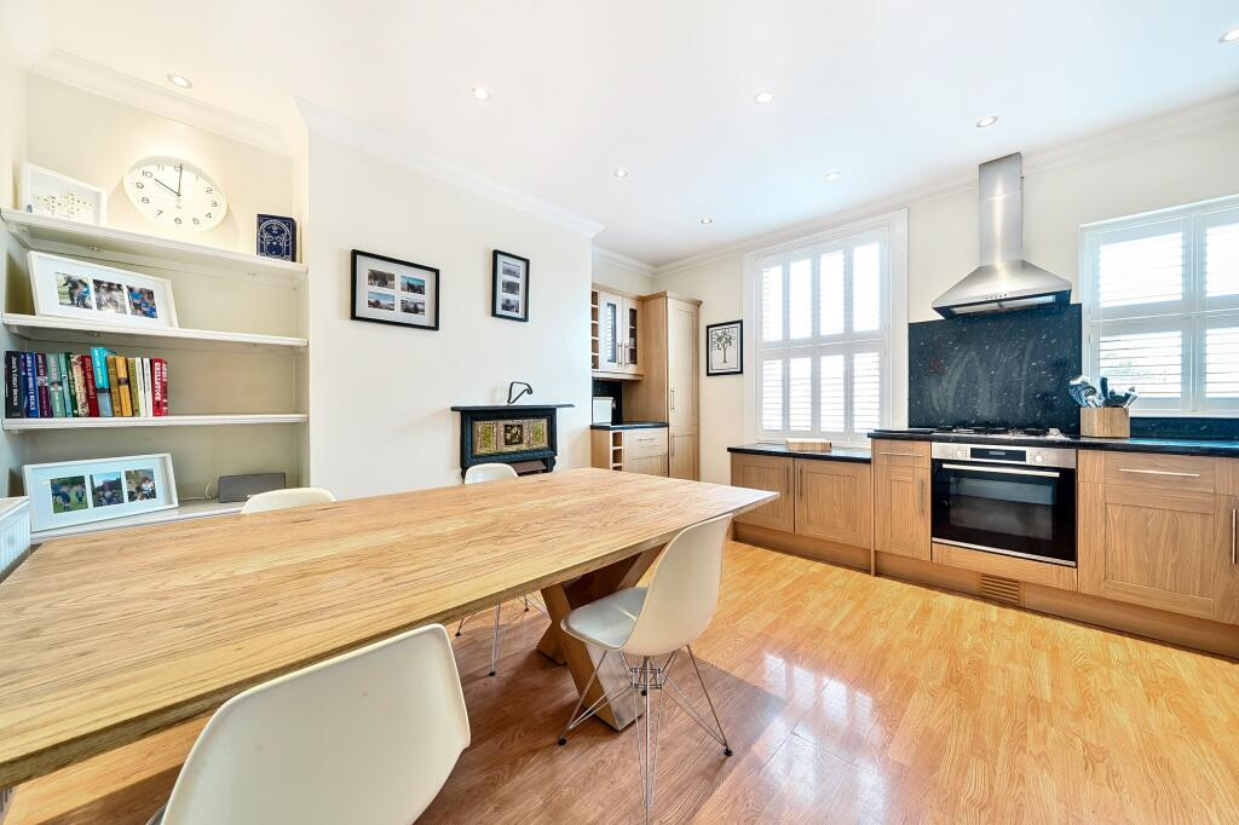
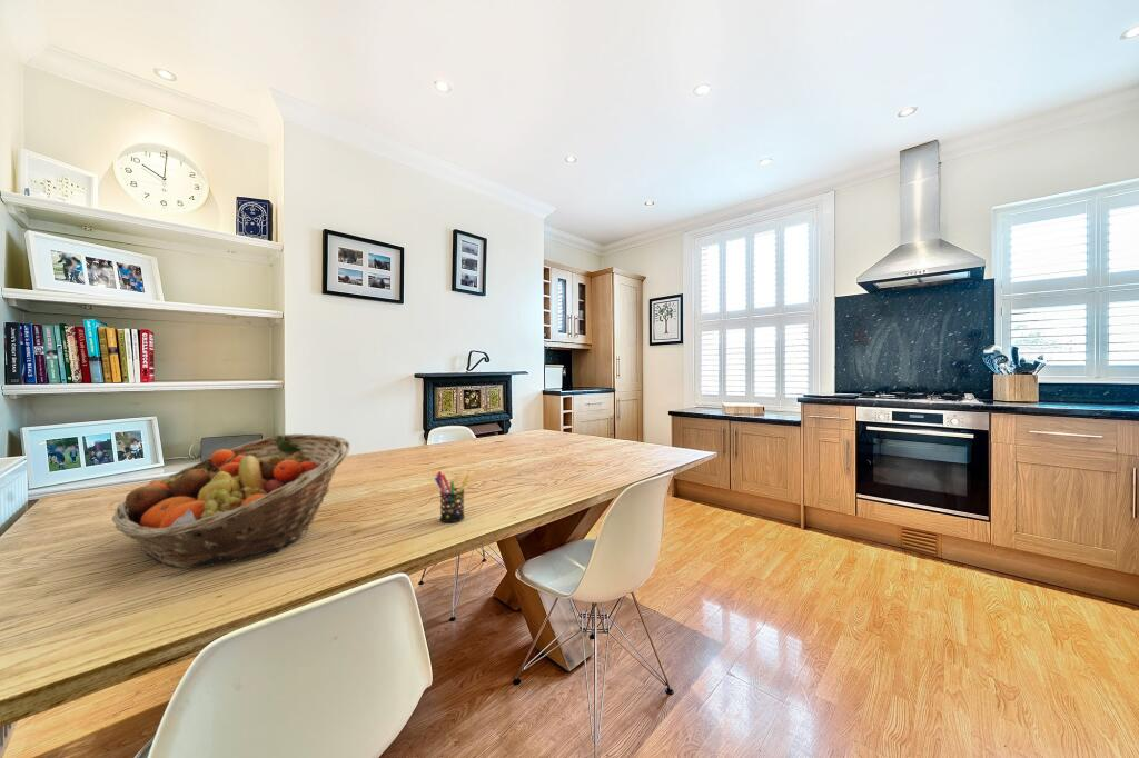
+ fruit basket [111,433,351,569]
+ pen holder [434,470,471,523]
